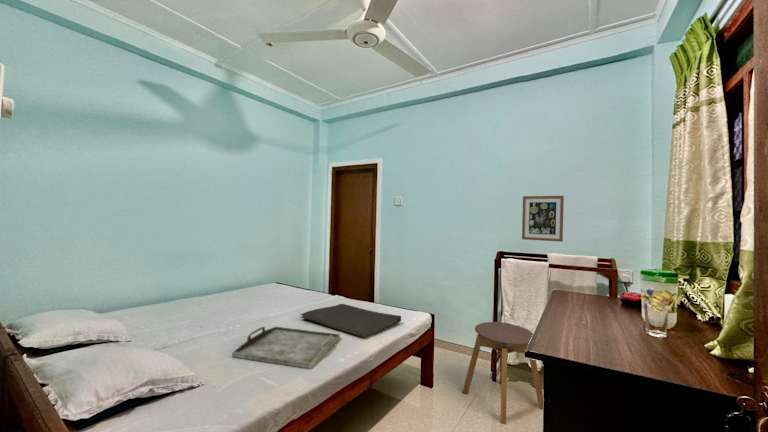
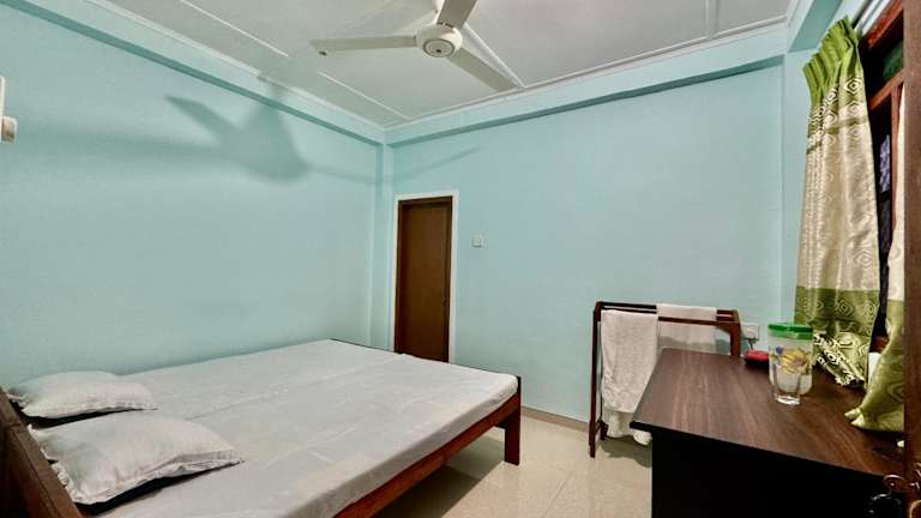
- stool [462,321,544,425]
- wall art [521,195,565,243]
- serving tray [231,326,341,370]
- hand towel [299,303,402,339]
